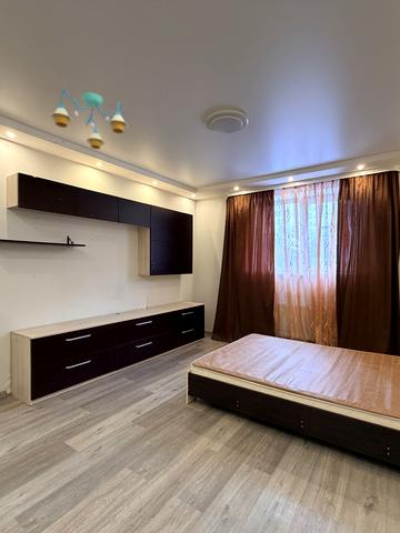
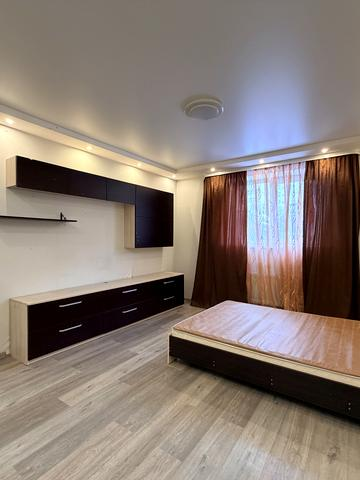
- ceiling light fixture [49,89,130,150]
